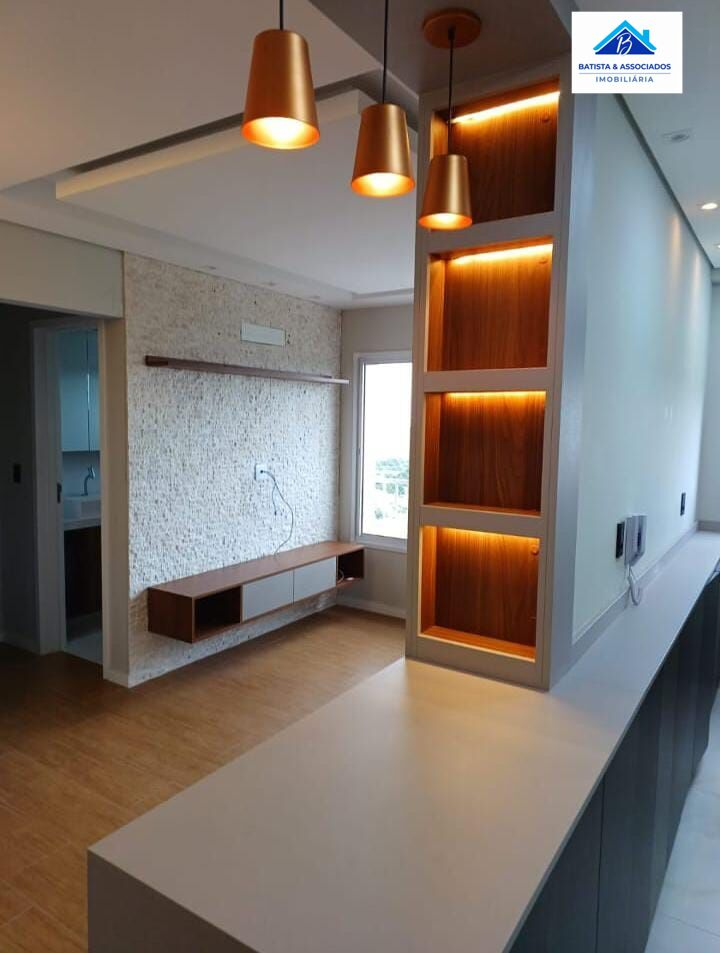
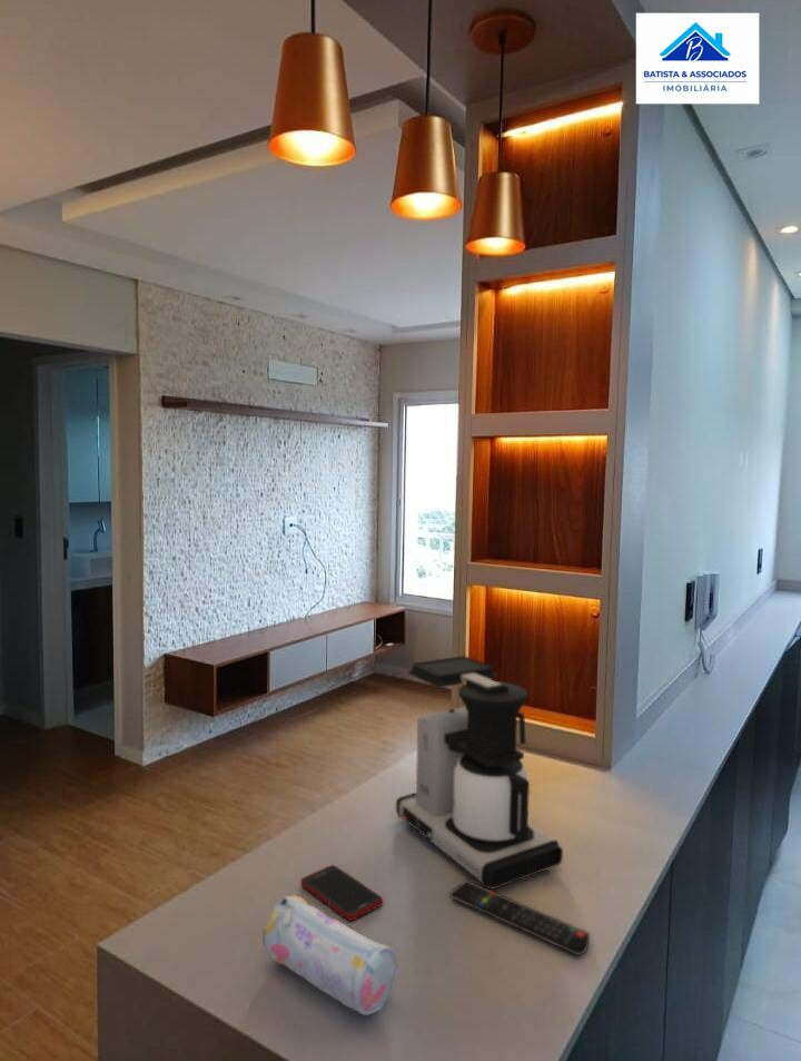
+ coffee maker [395,655,564,890]
+ remote control [448,878,591,956]
+ pencil case [263,894,398,1016]
+ cell phone [299,864,384,922]
